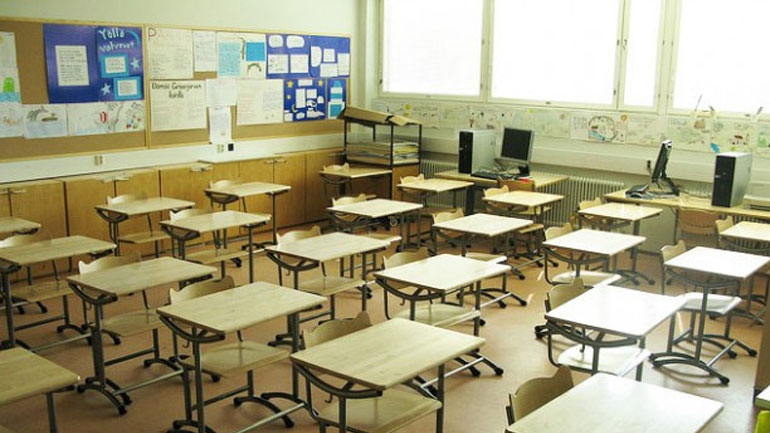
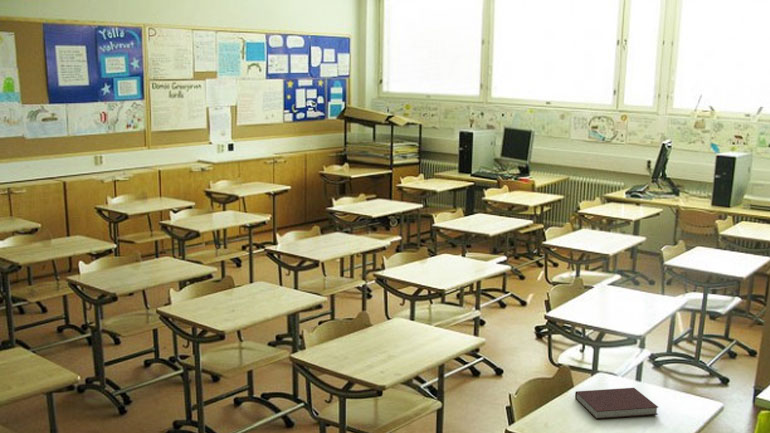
+ notebook [574,387,659,420]
